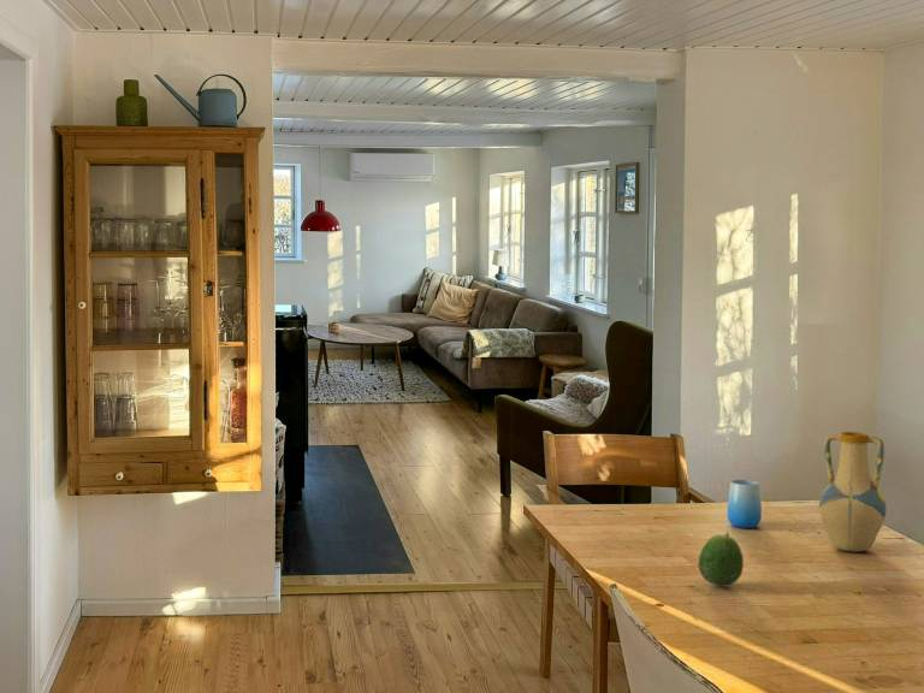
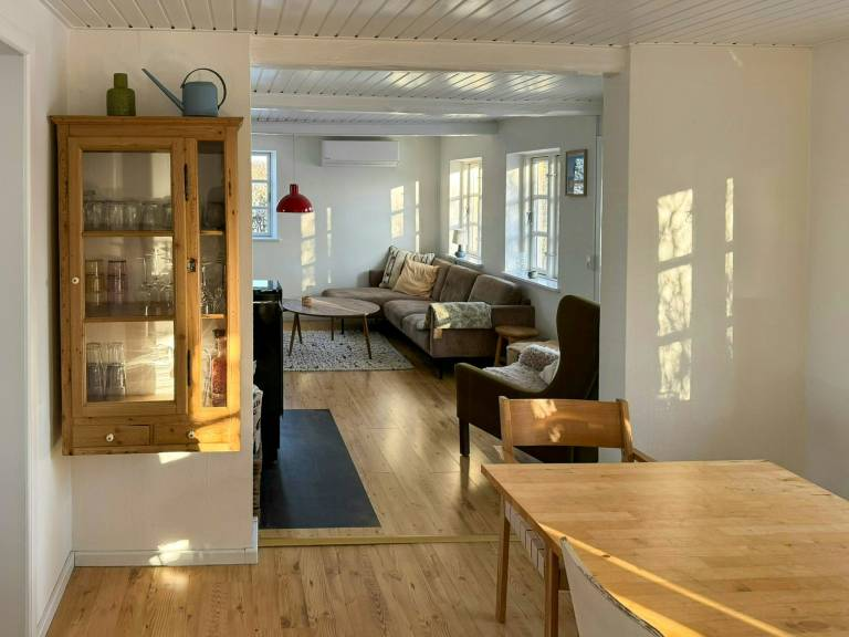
- vase [818,431,887,553]
- fruit [697,532,745,587]
- cup [725,479,763,529]
